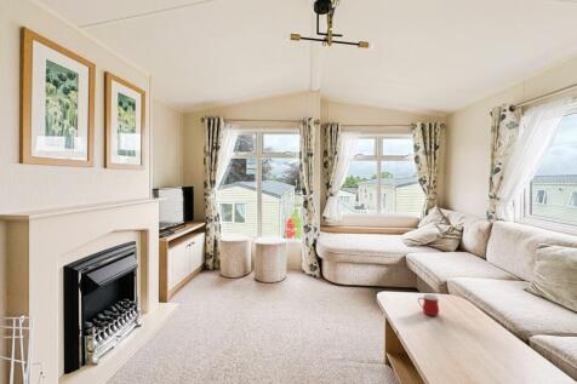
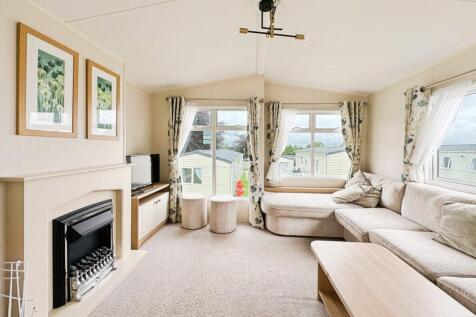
- mug [417,293,440,317]
